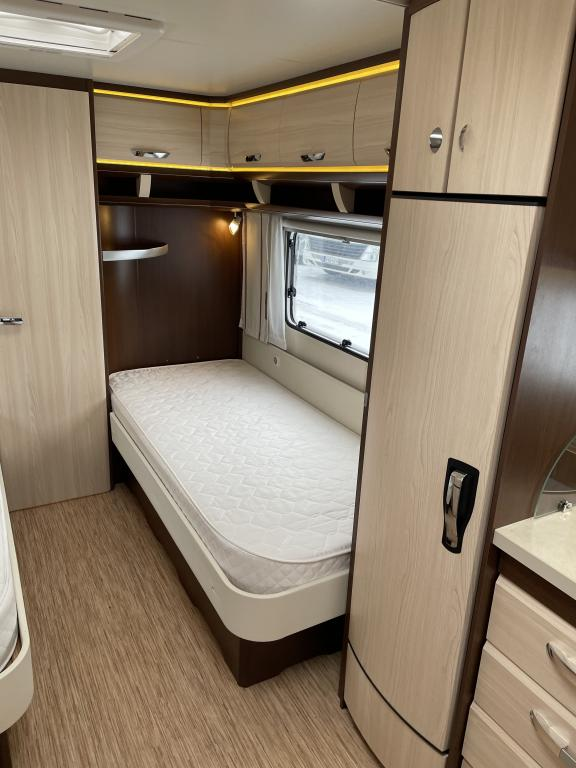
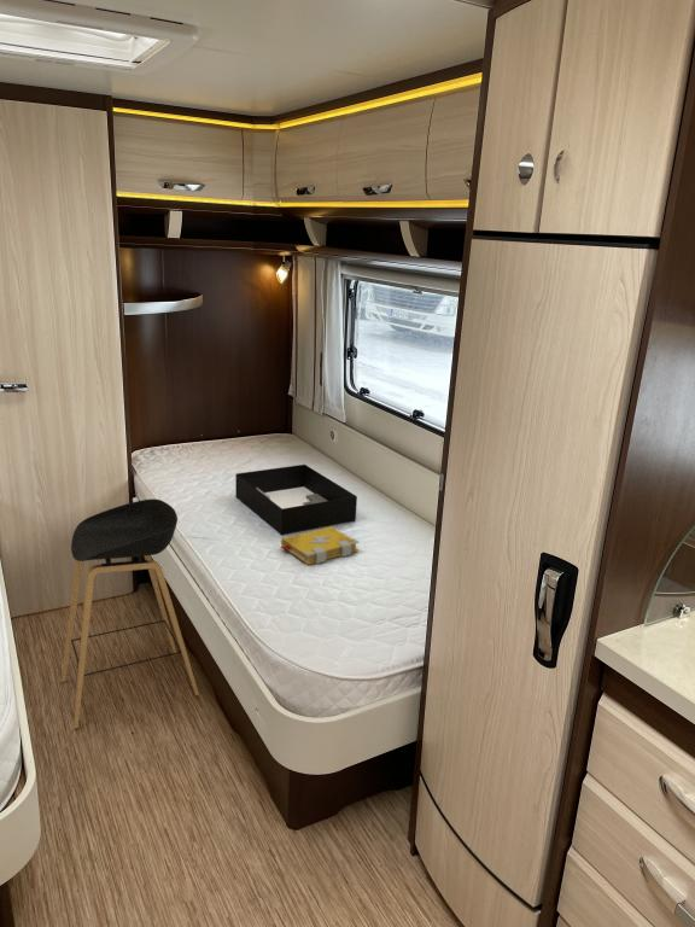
+ tray [234,464,358,536]
+ stool [60,499,200,729]
+ spell book [280,525,360,566]
